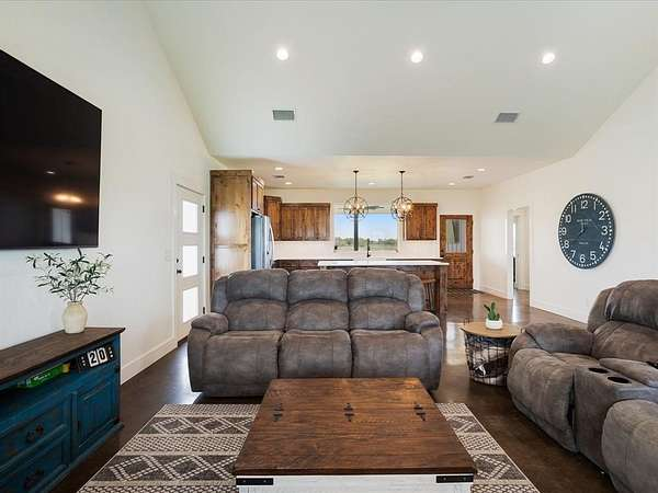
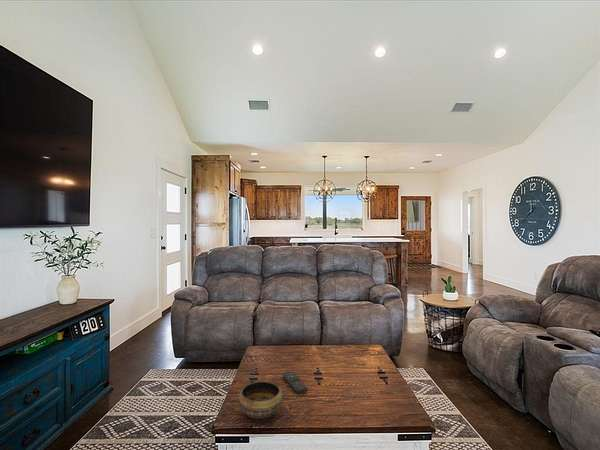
+ remote control [282,370,308,394]
+ bowl [238,380,283,420]
